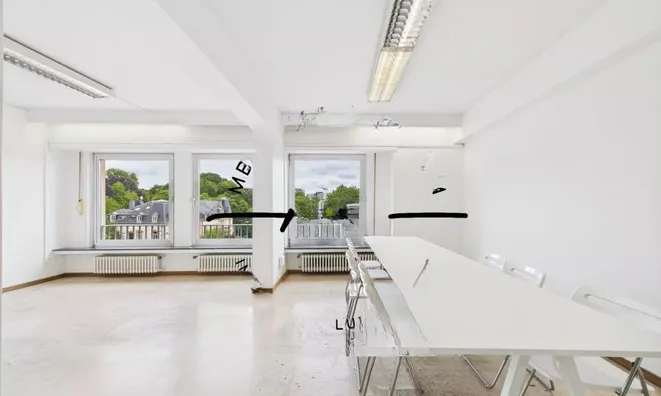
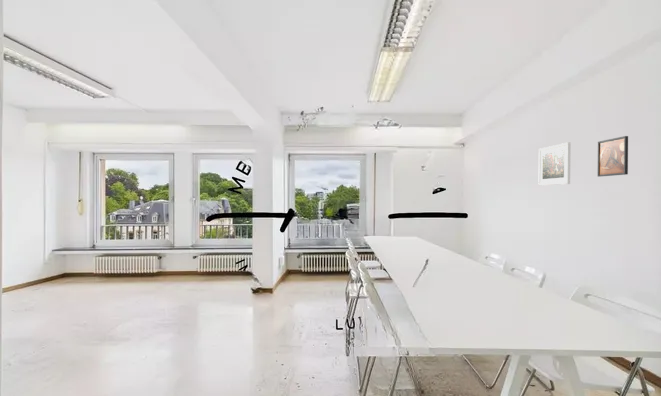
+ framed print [597,135,629,178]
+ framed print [537,141,571,187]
